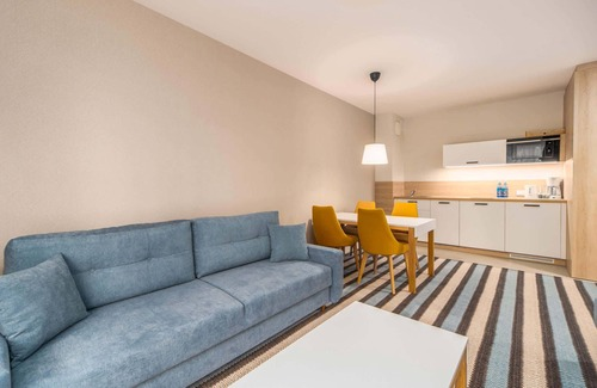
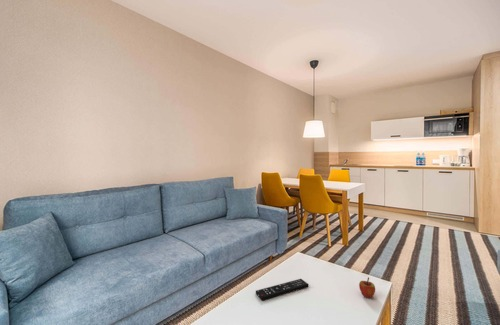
+ remote control [255,278,310,301]
+ apple [358,277,376,299]
